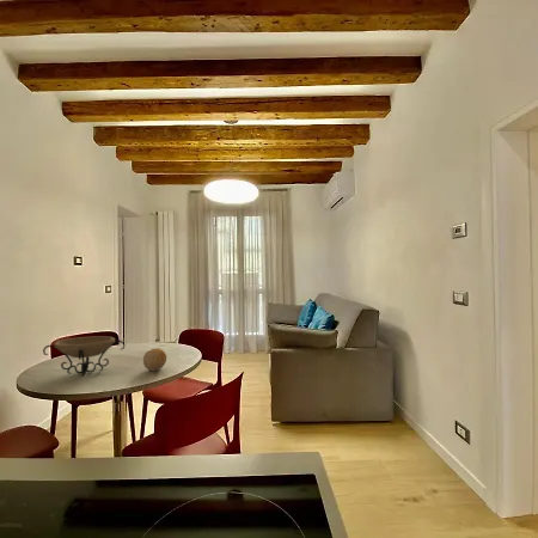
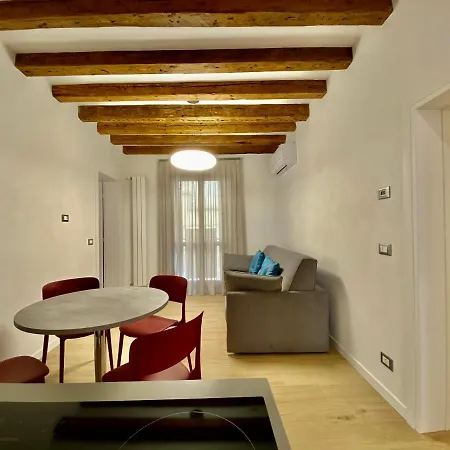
- decorative bowl [42,335,127,378]
- fruit [142,347,167,372]
